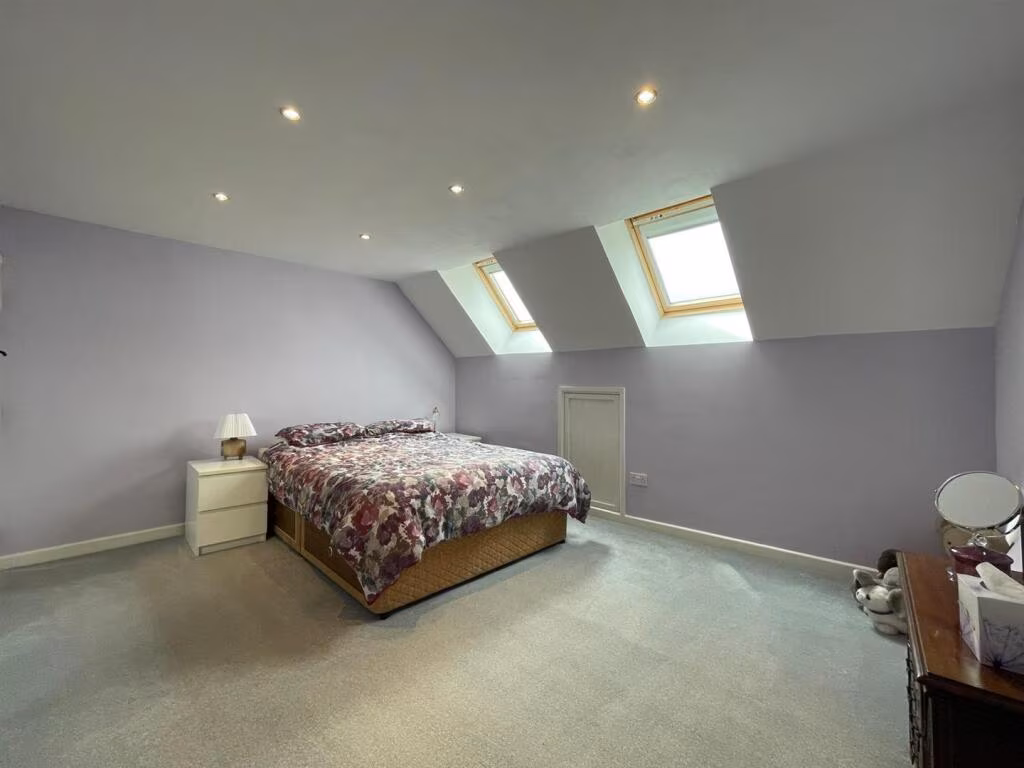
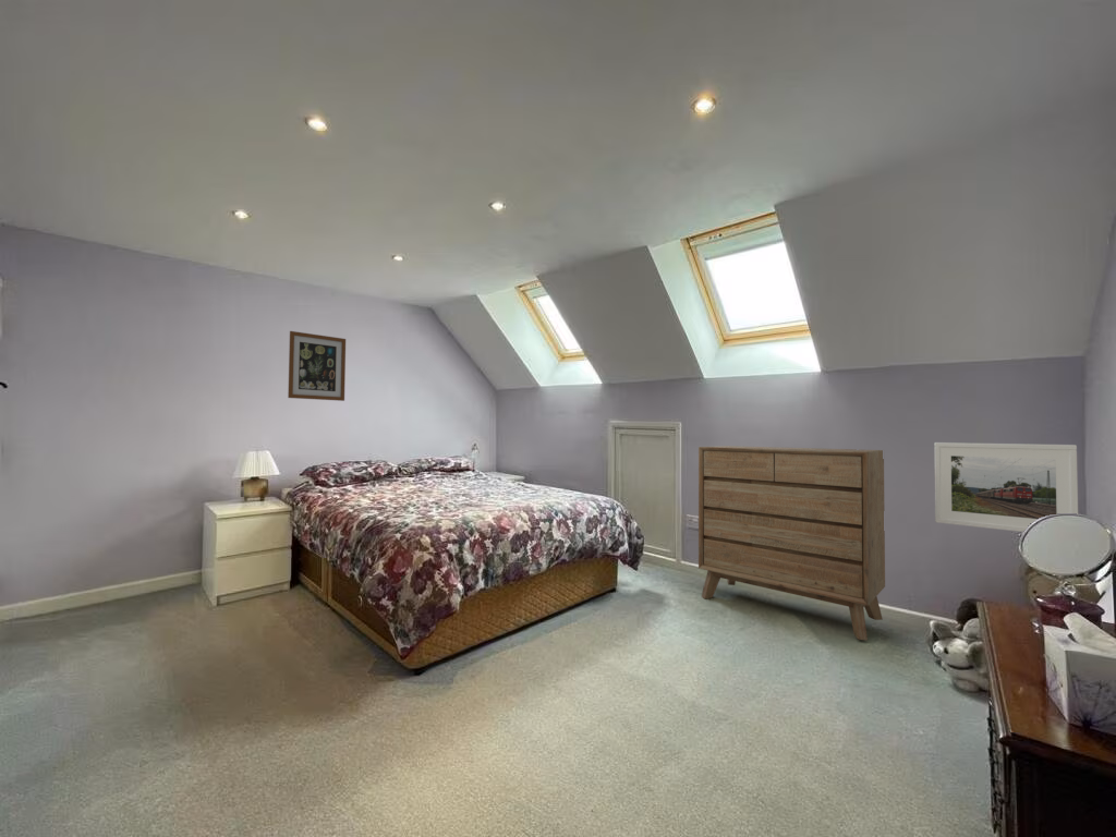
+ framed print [933,441,1079,533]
+ dresser [698,445,886,641]
+ wall art [287,330,347,402]
